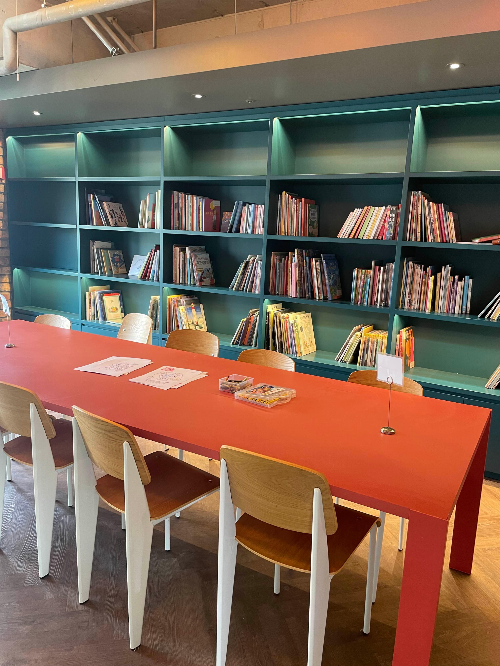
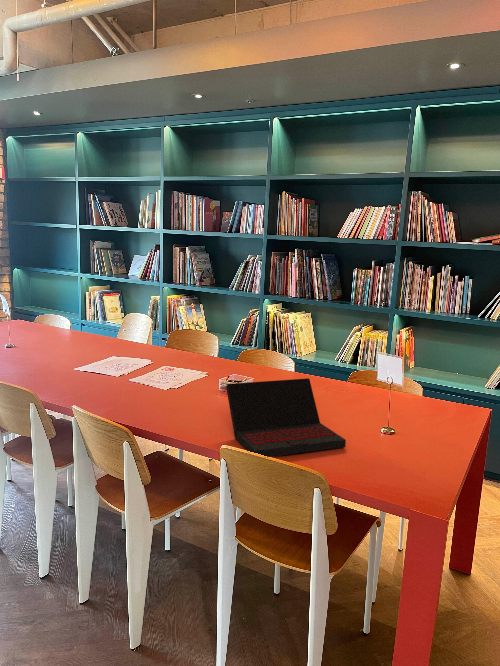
+ laptop [225,377,347,458]
